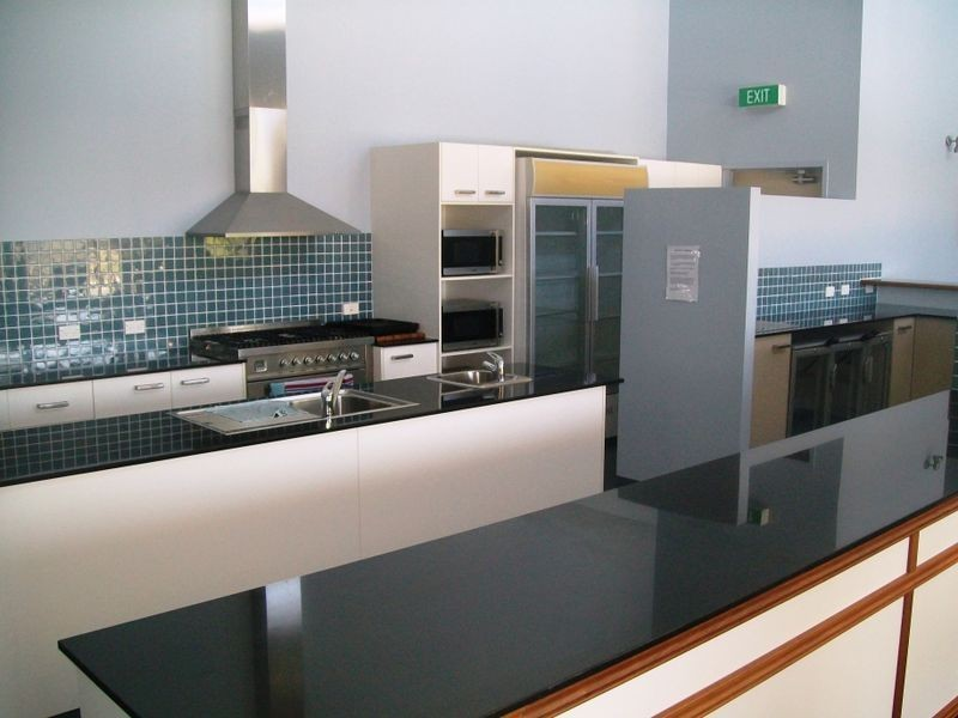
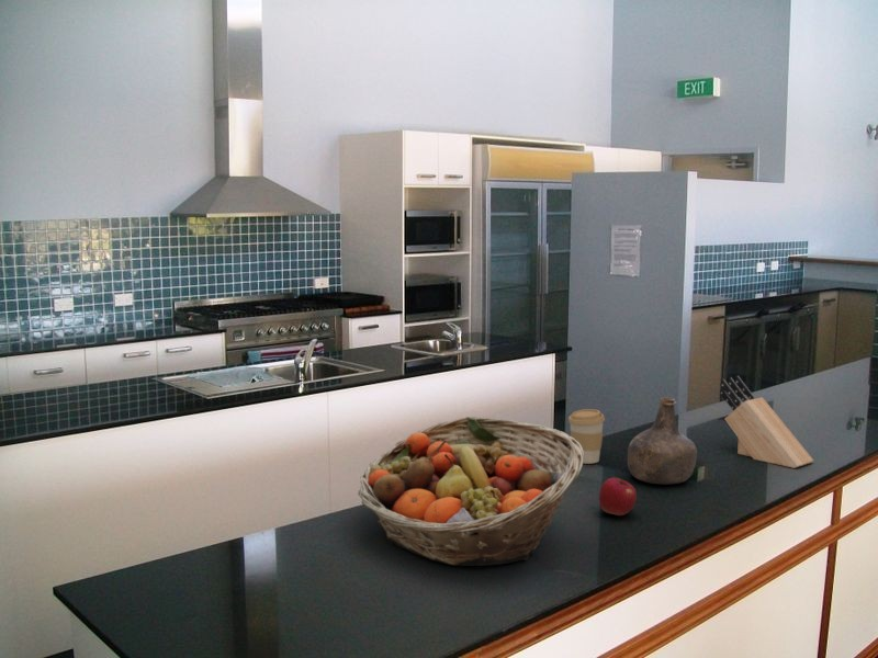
+ apple [598,477,638,517]
+ coffee cup [567,408,606,465]
+ bottle [627,396,698,486]
+ fruit basket [357,416,584,567]
+ knife block [719,375,814,469]
